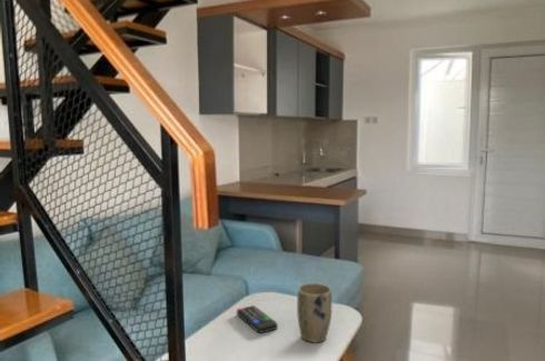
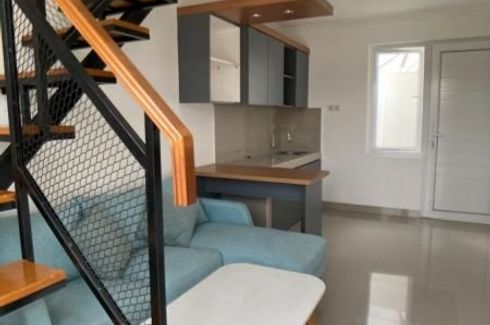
- remote control [236,304,278,334]
- plant pot [296,282,333,343]
